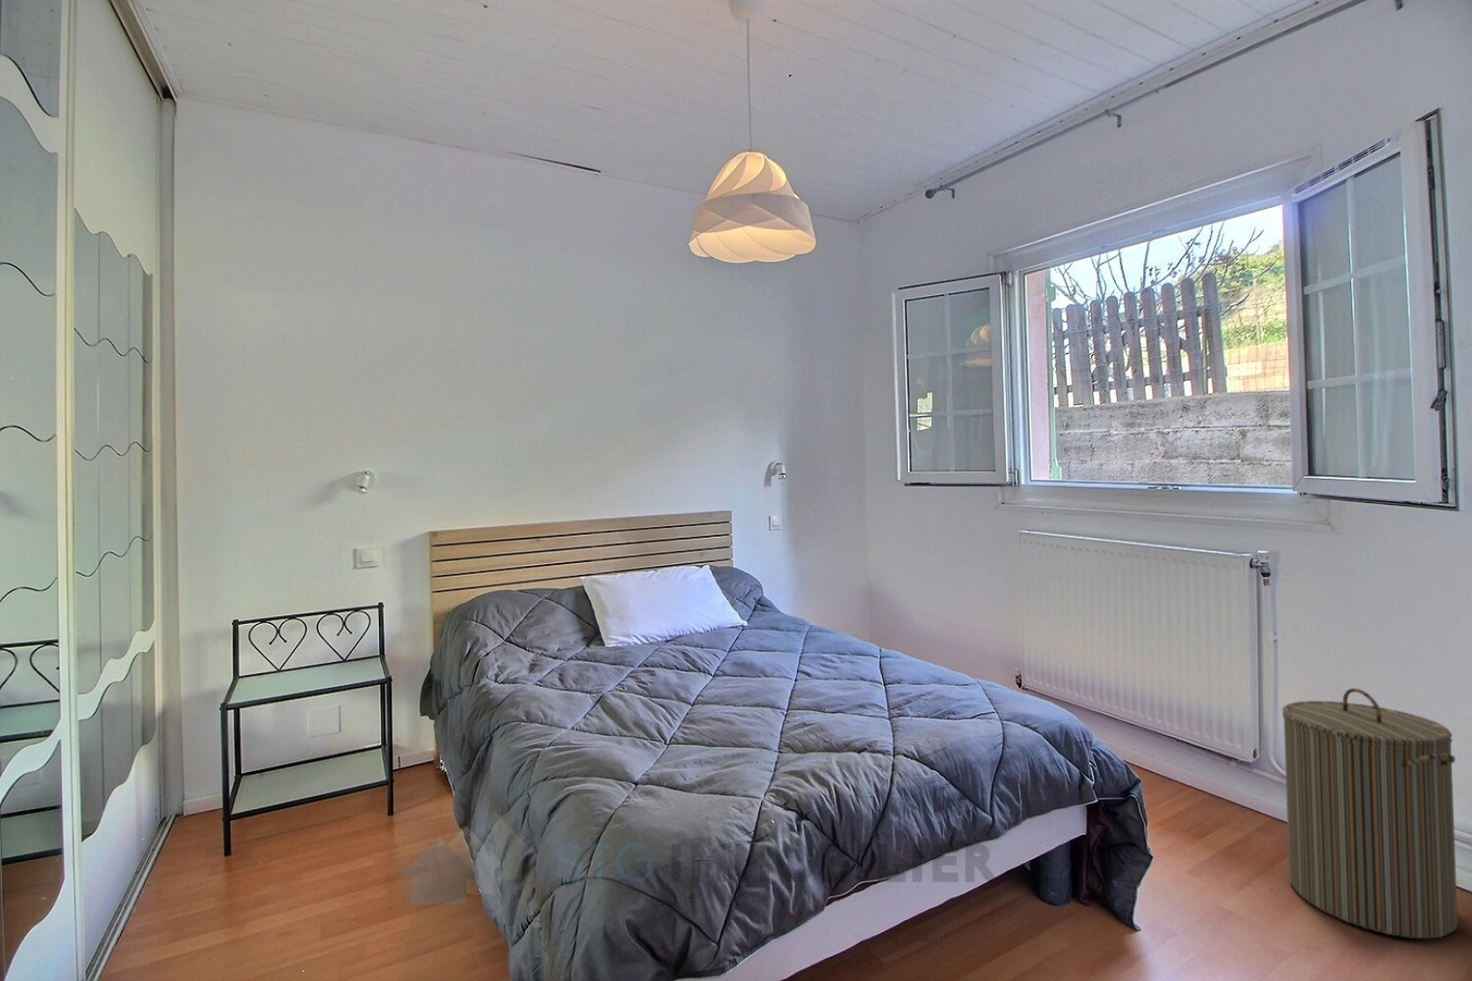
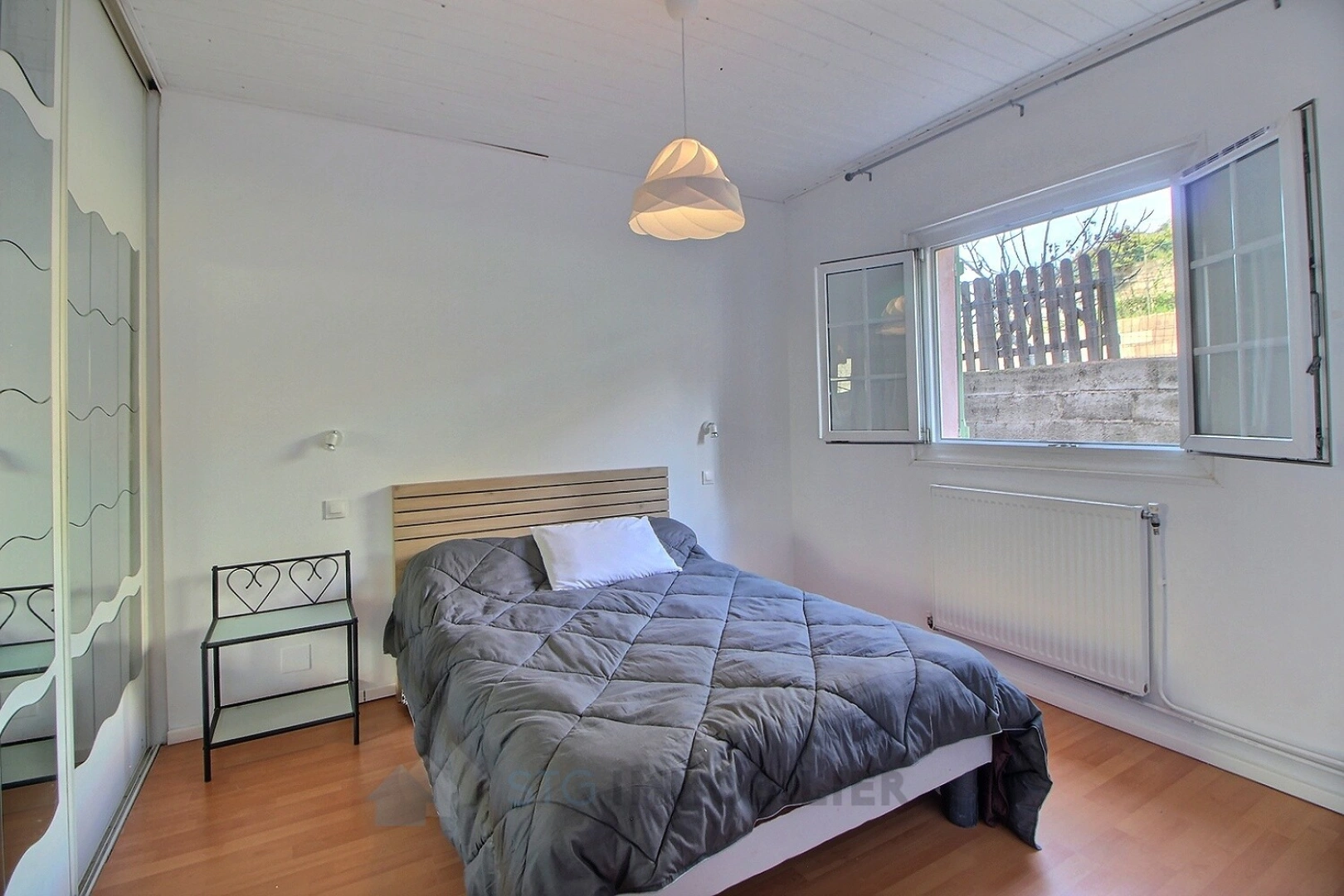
- laundry hamper [1281,688,1459,939]
